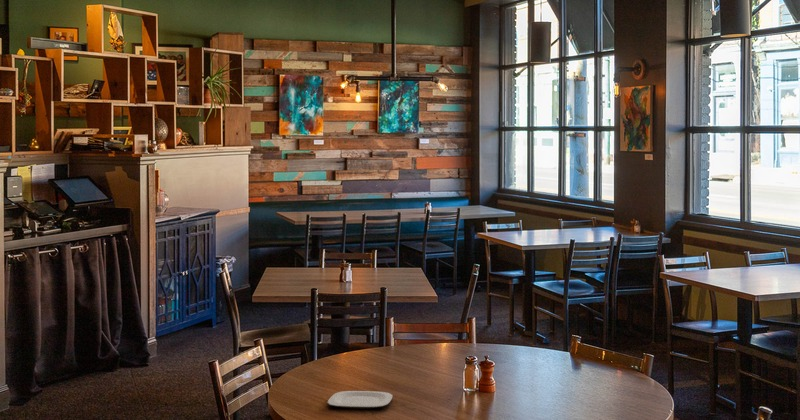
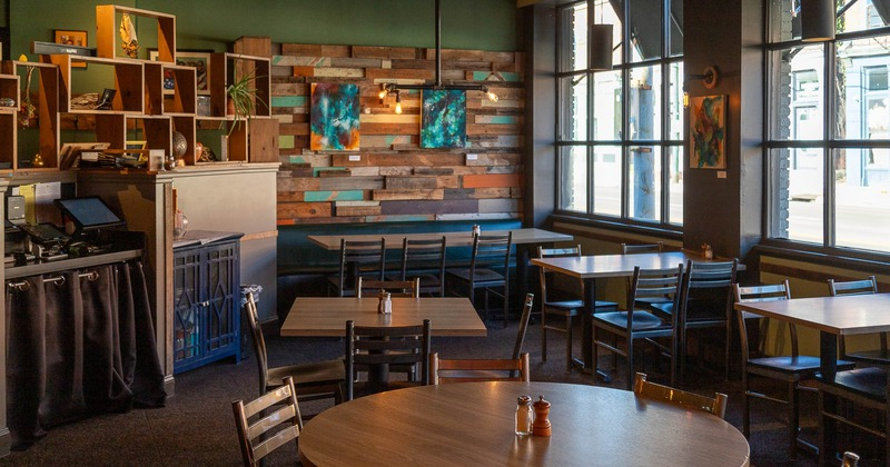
- plate [327,390,393,410]
